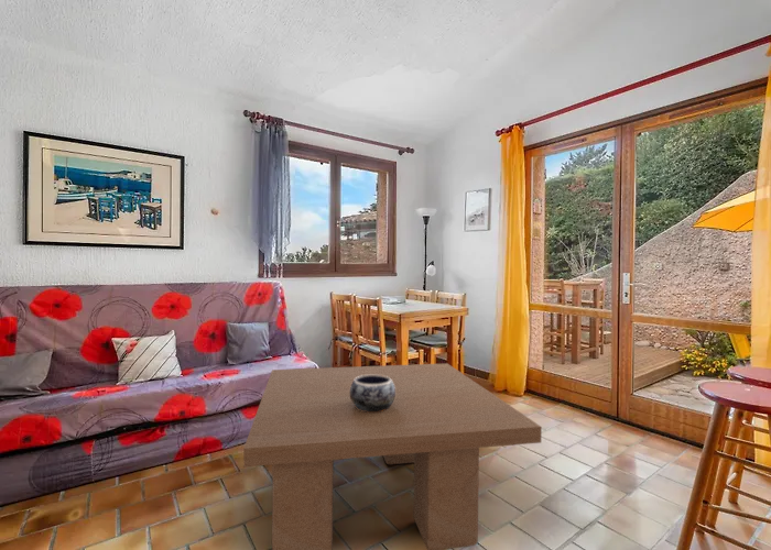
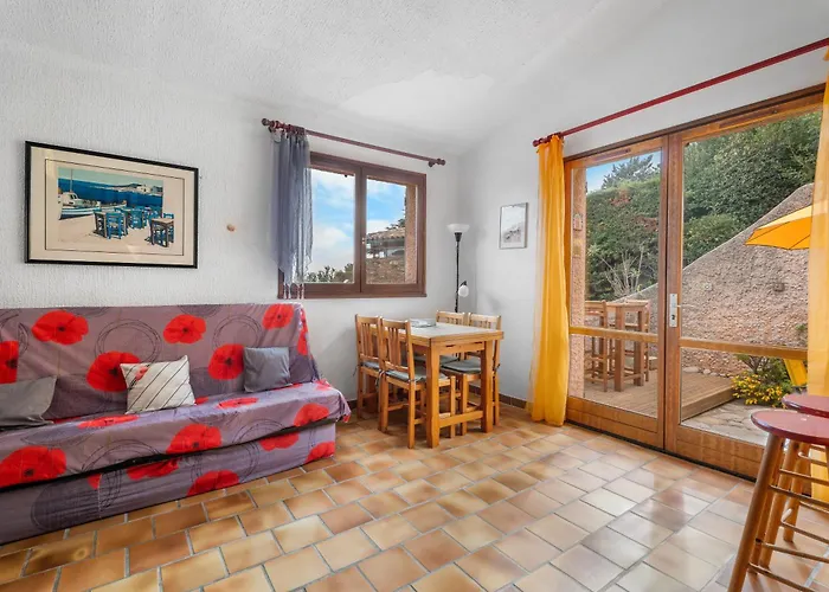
- coffee table [242,362,543,550]
- decorative bowl [350,375,395,413]
